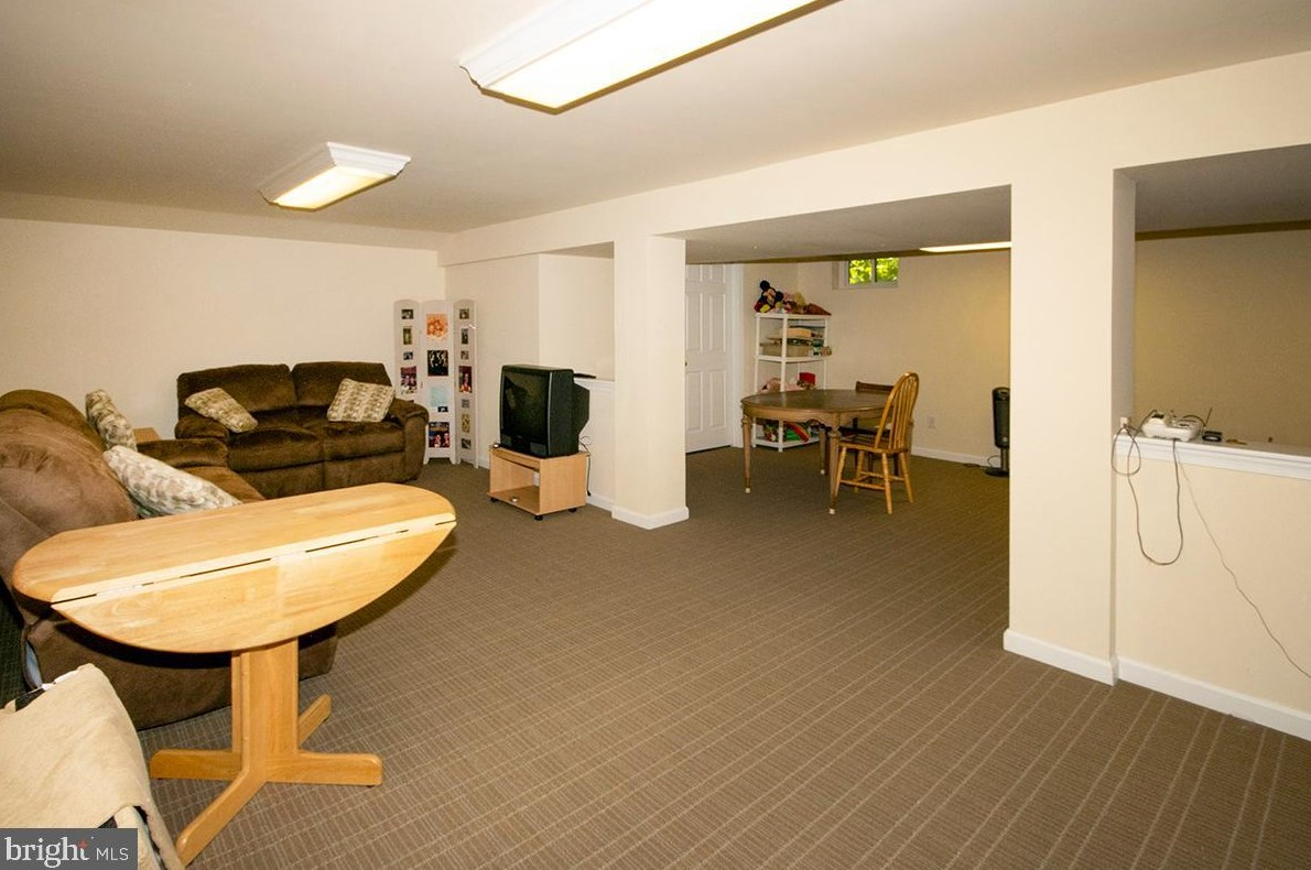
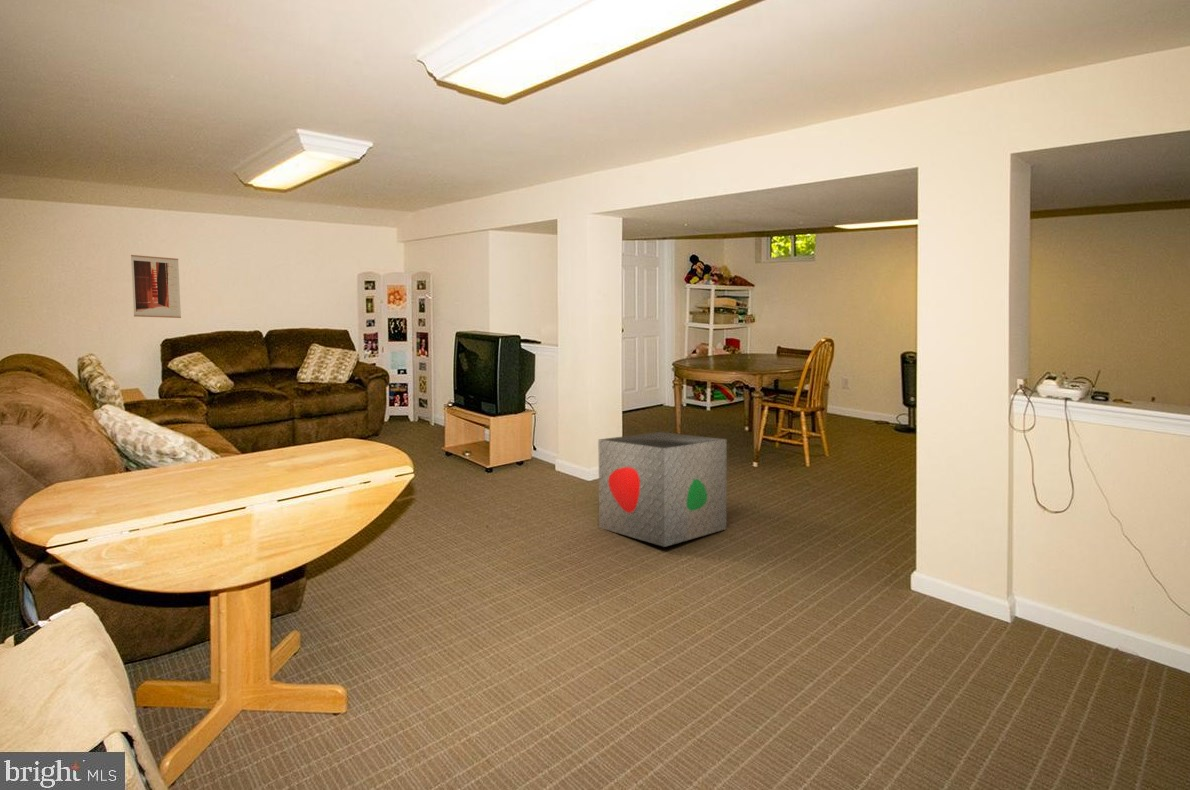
+ storage bin [597,431,728,548]
+ wall art [130,254,182,319]
